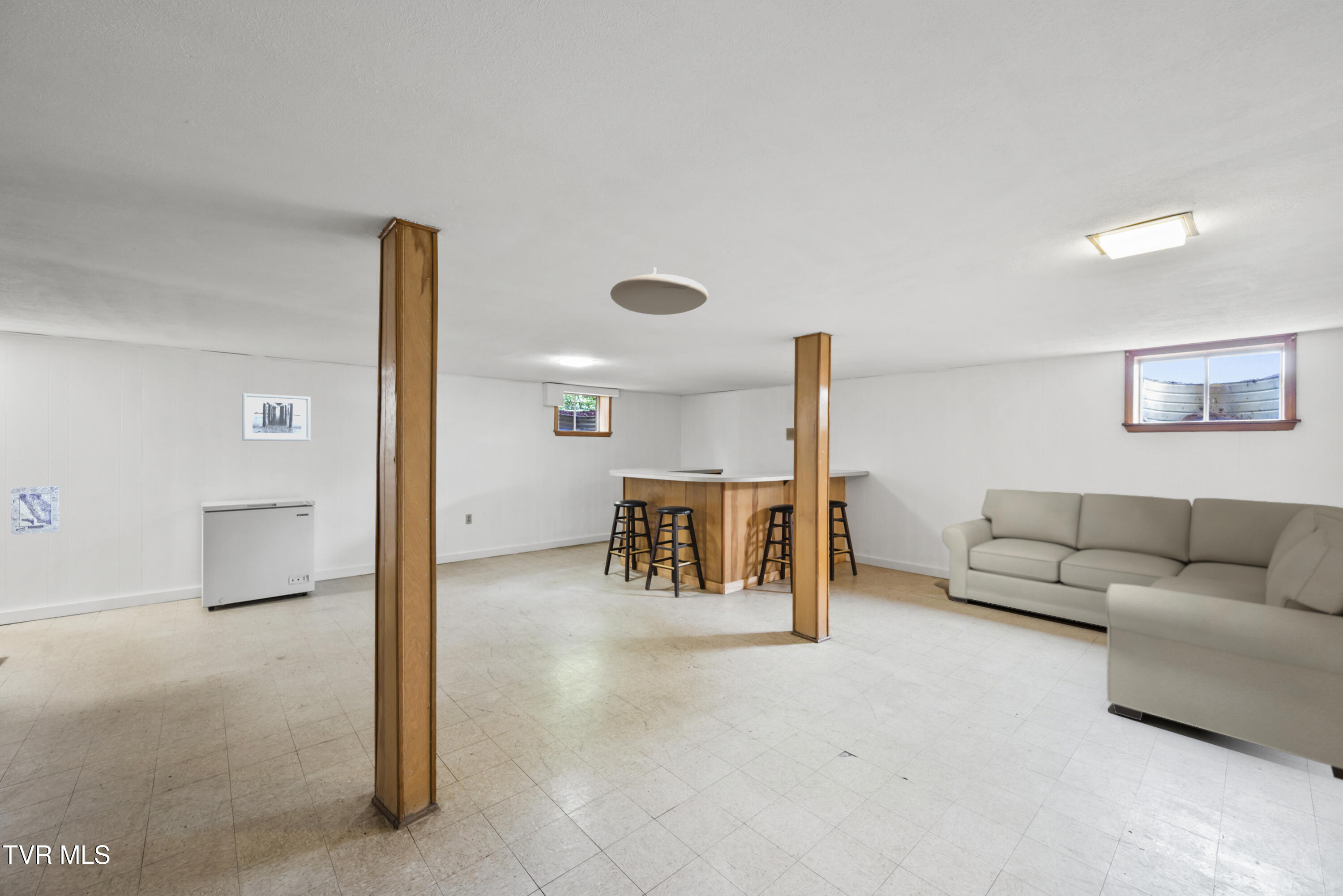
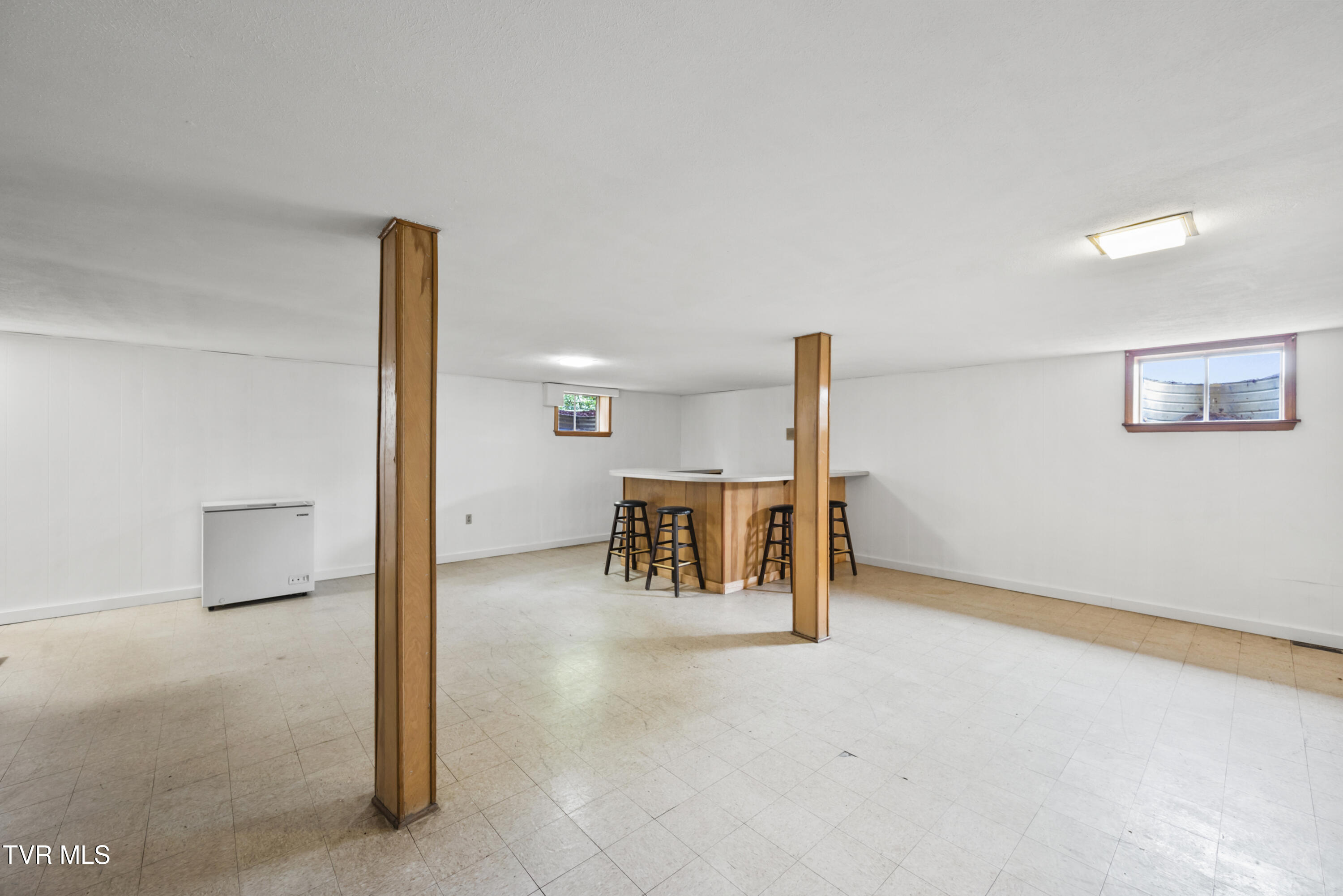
- sofa [941,489,1343,781]
- wall art [242,393,311,441]
- ceiling light [610,267,709,315]
- wall art [11,486,60,535]
